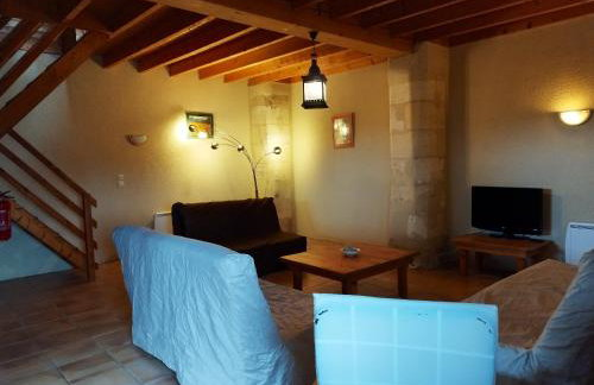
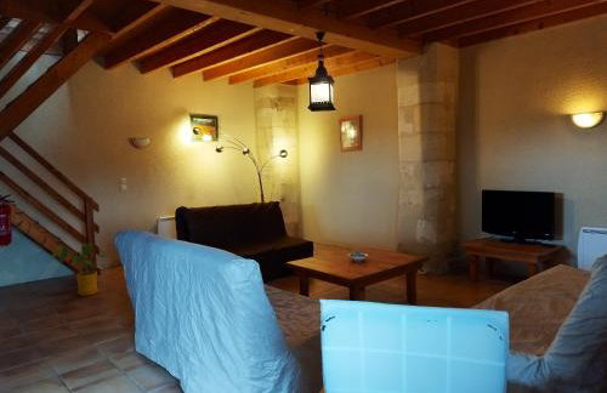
+ house plant [51,241,114,297]
